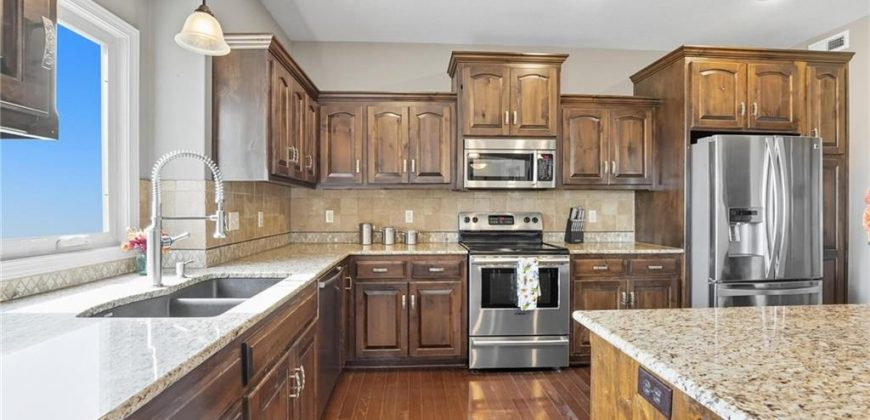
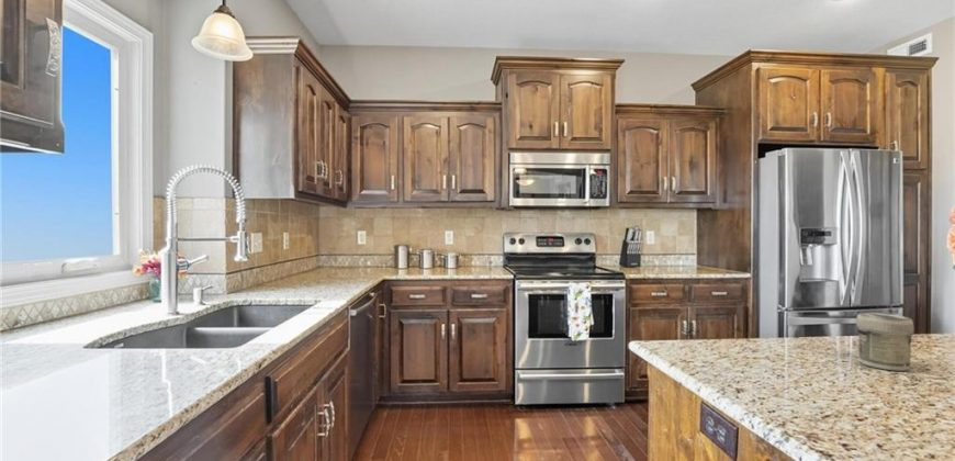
+ jar [855,312,914,372]
